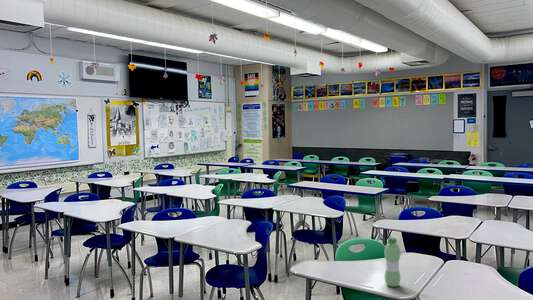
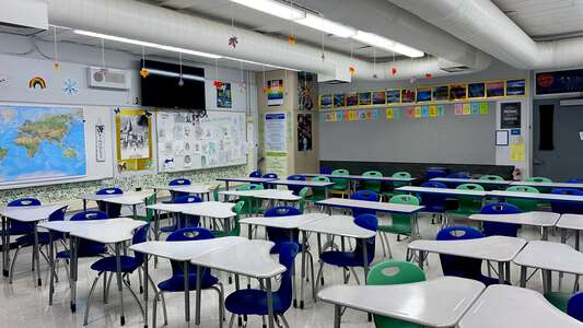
- water bottle [383,237,401,288]
